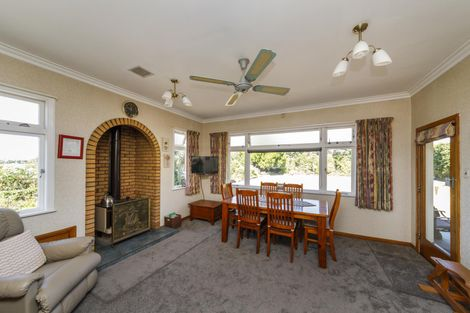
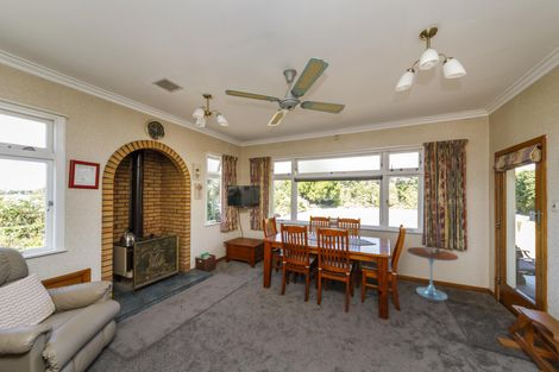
+ side table [406,246,459,302]
